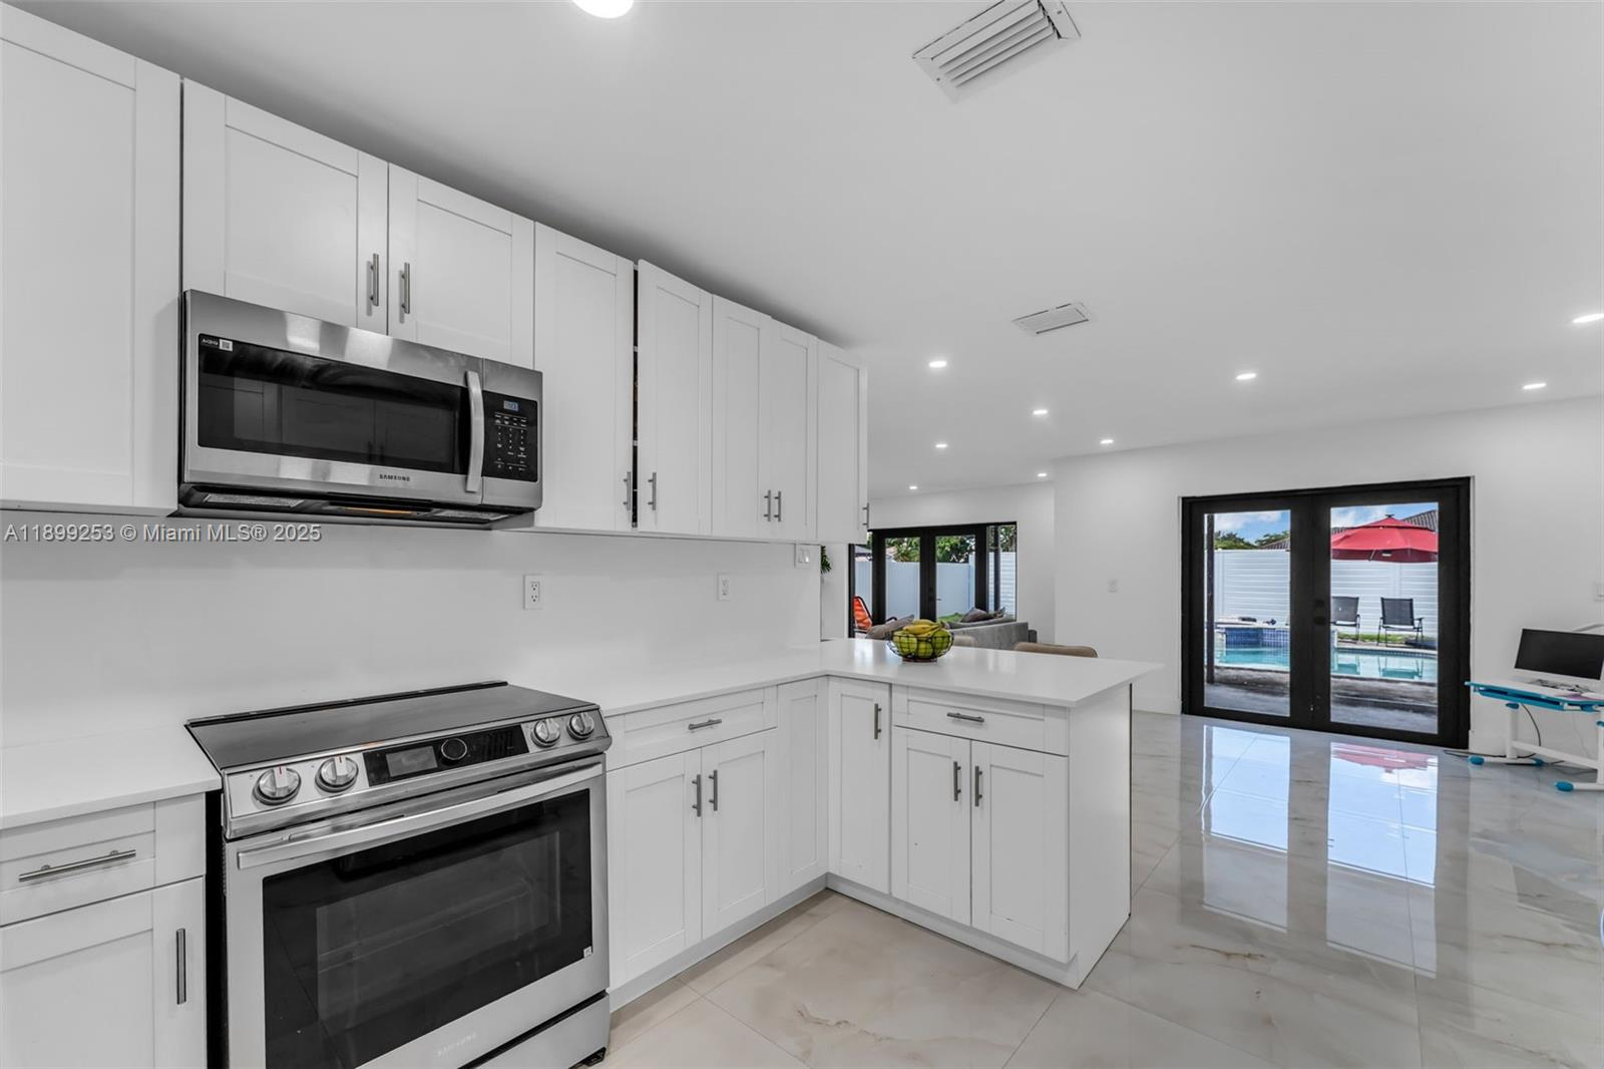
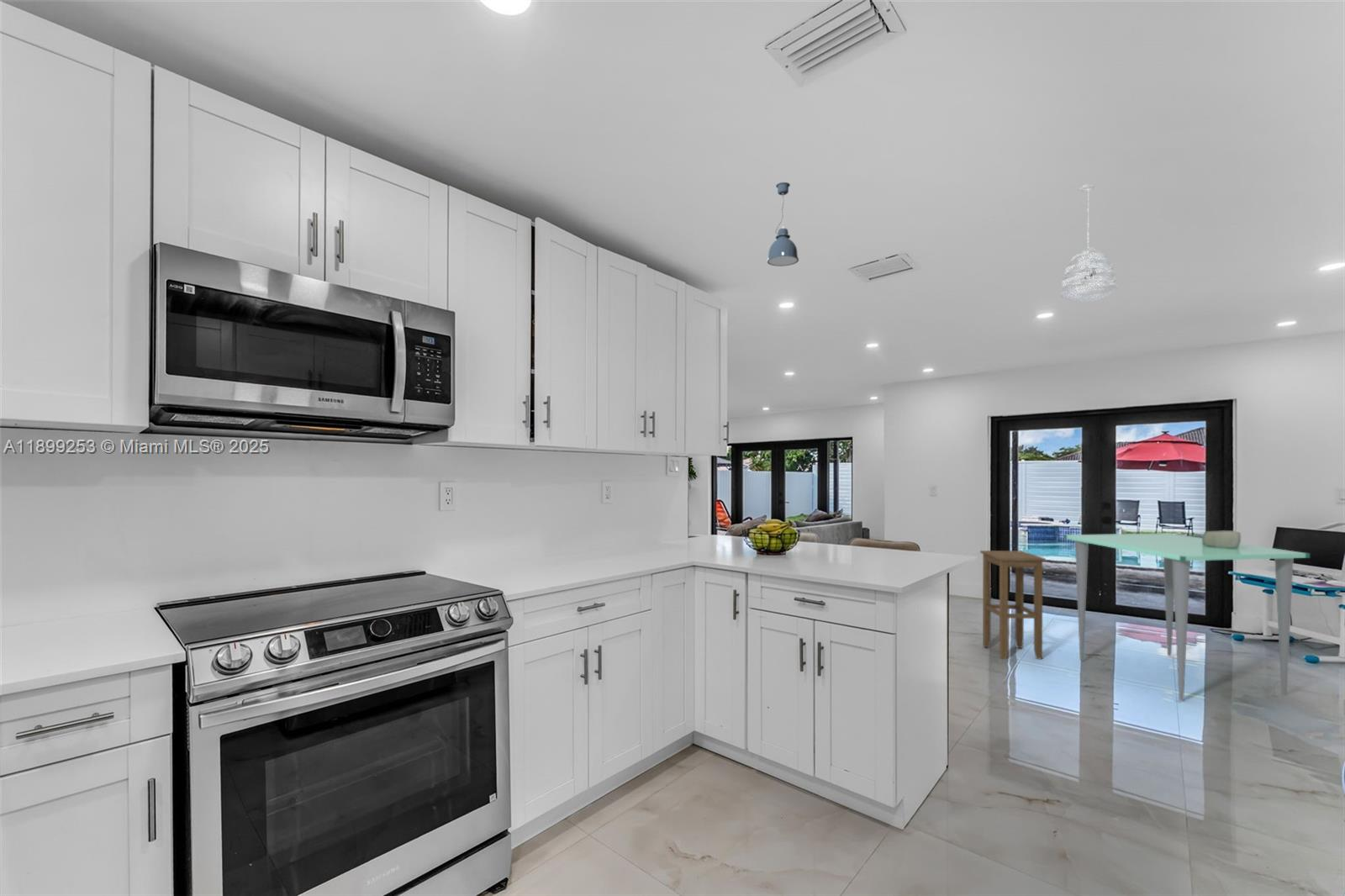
+ pendant lamp [1060,183,1118,303]
+ pendant light [766,182,799,267]
+ stool [979,550,1047,660]
+ decorative bowl [1201,530,1242,548]
+ dining table [1063,532,1311,703]
